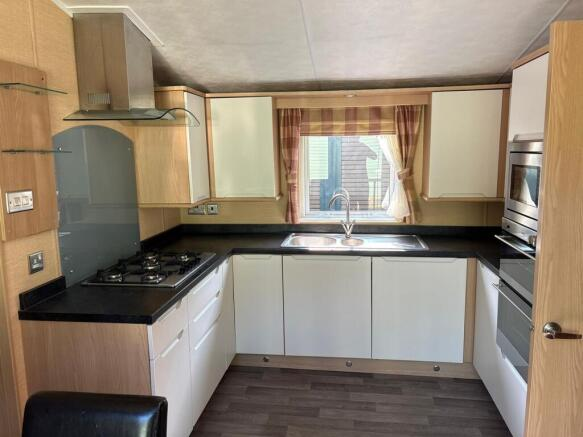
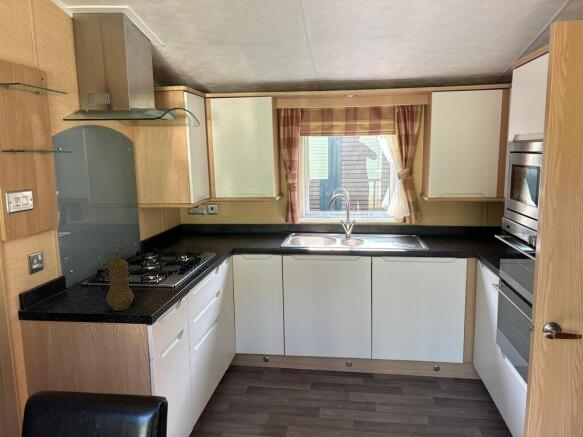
+ pepper mill [105,247,135,311]
